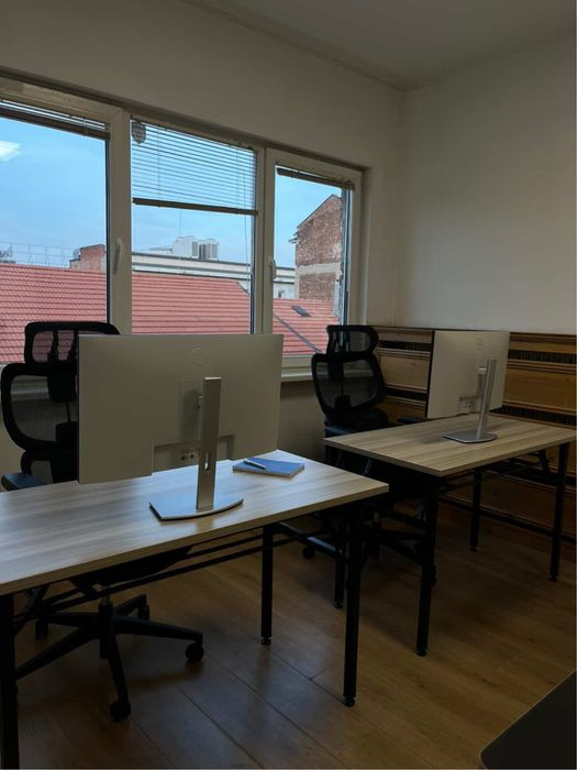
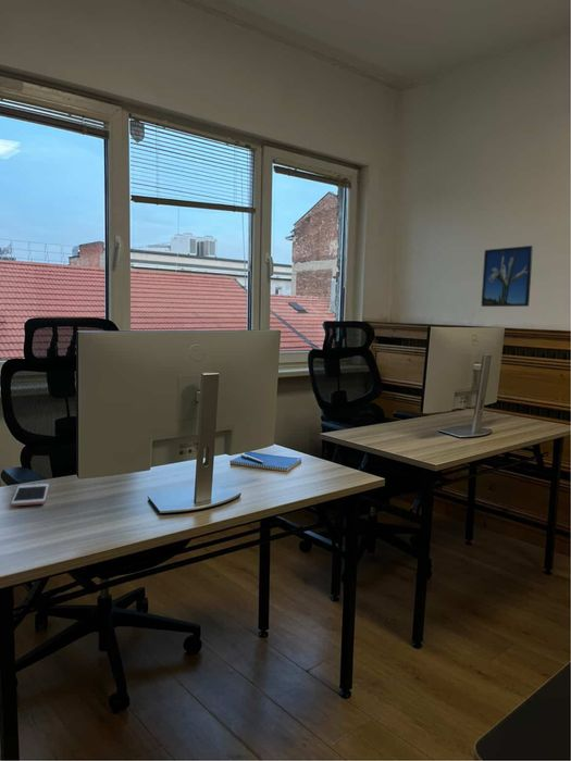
+ cell phone [10,483,50,507]
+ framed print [481,245,534,308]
